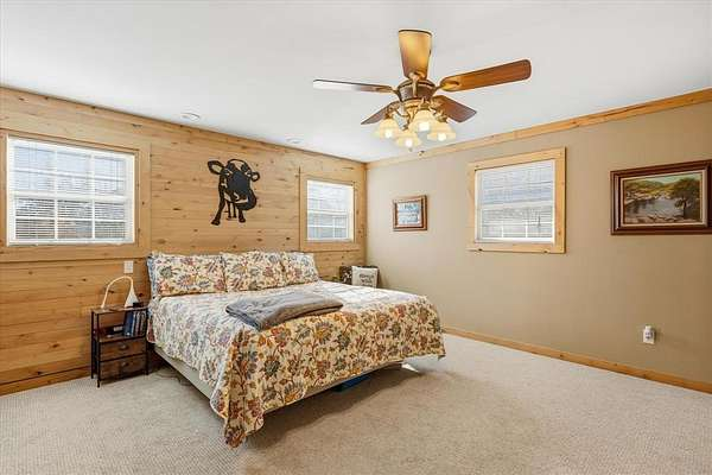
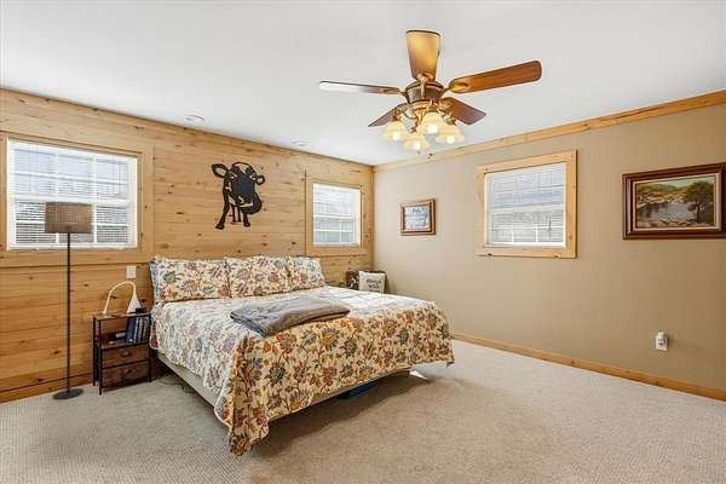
+ floor lamp [44,201,93,401]
